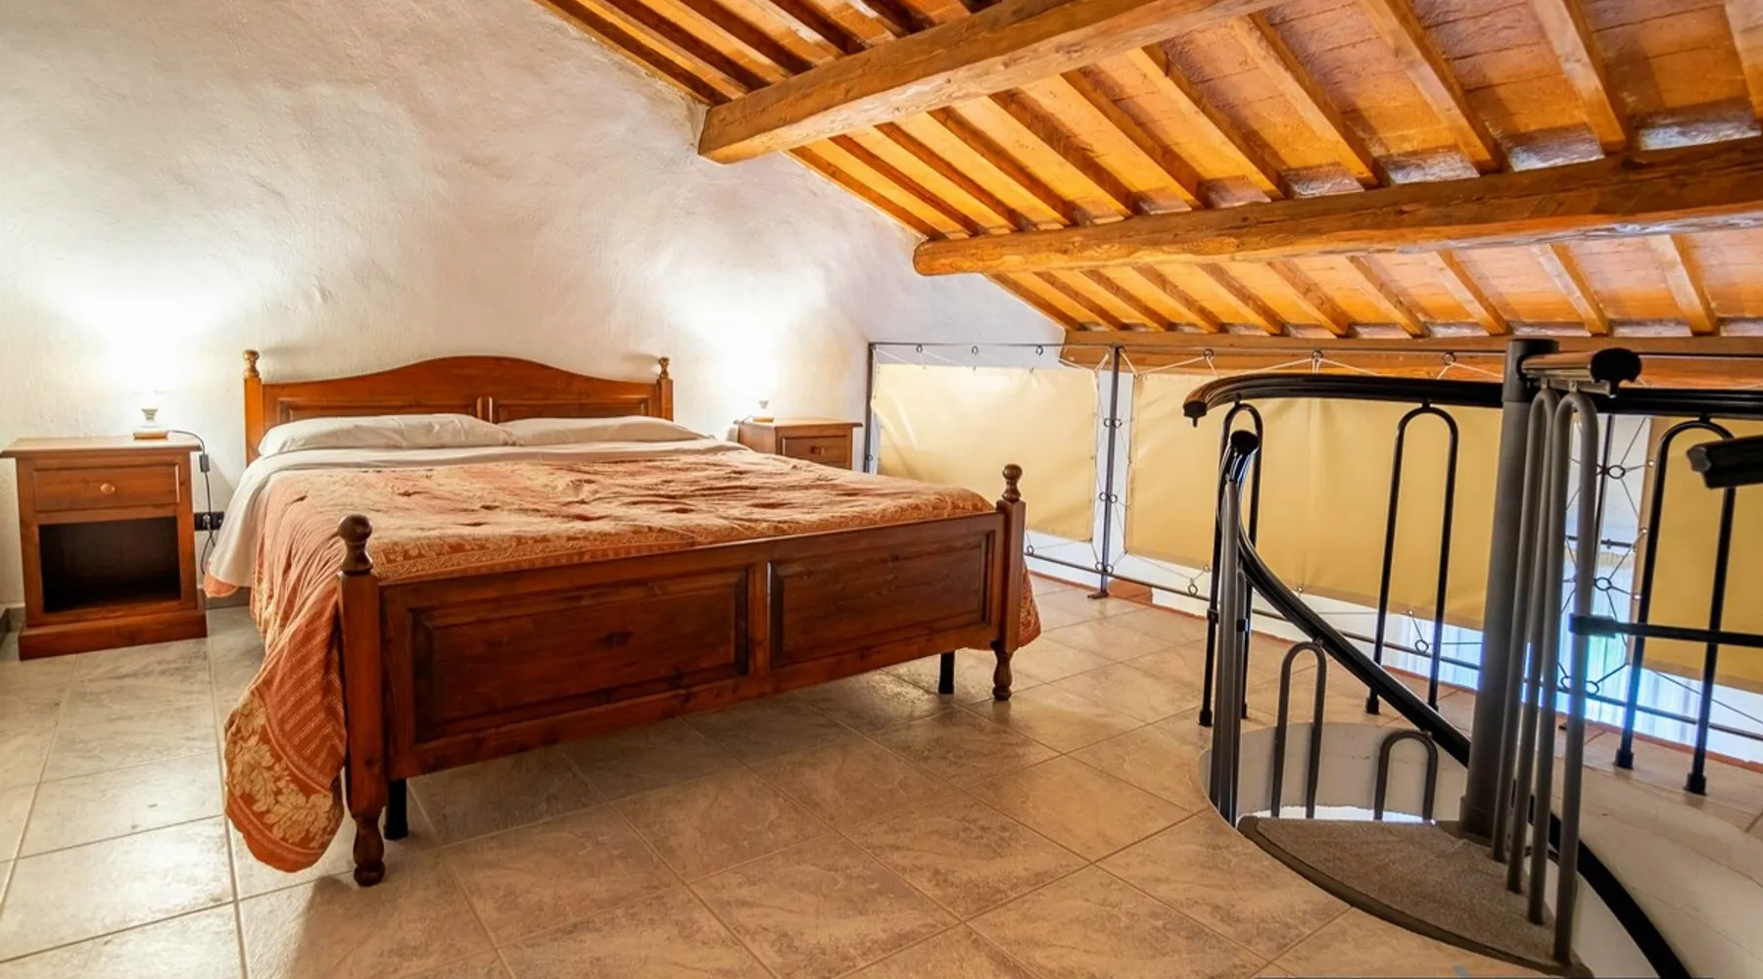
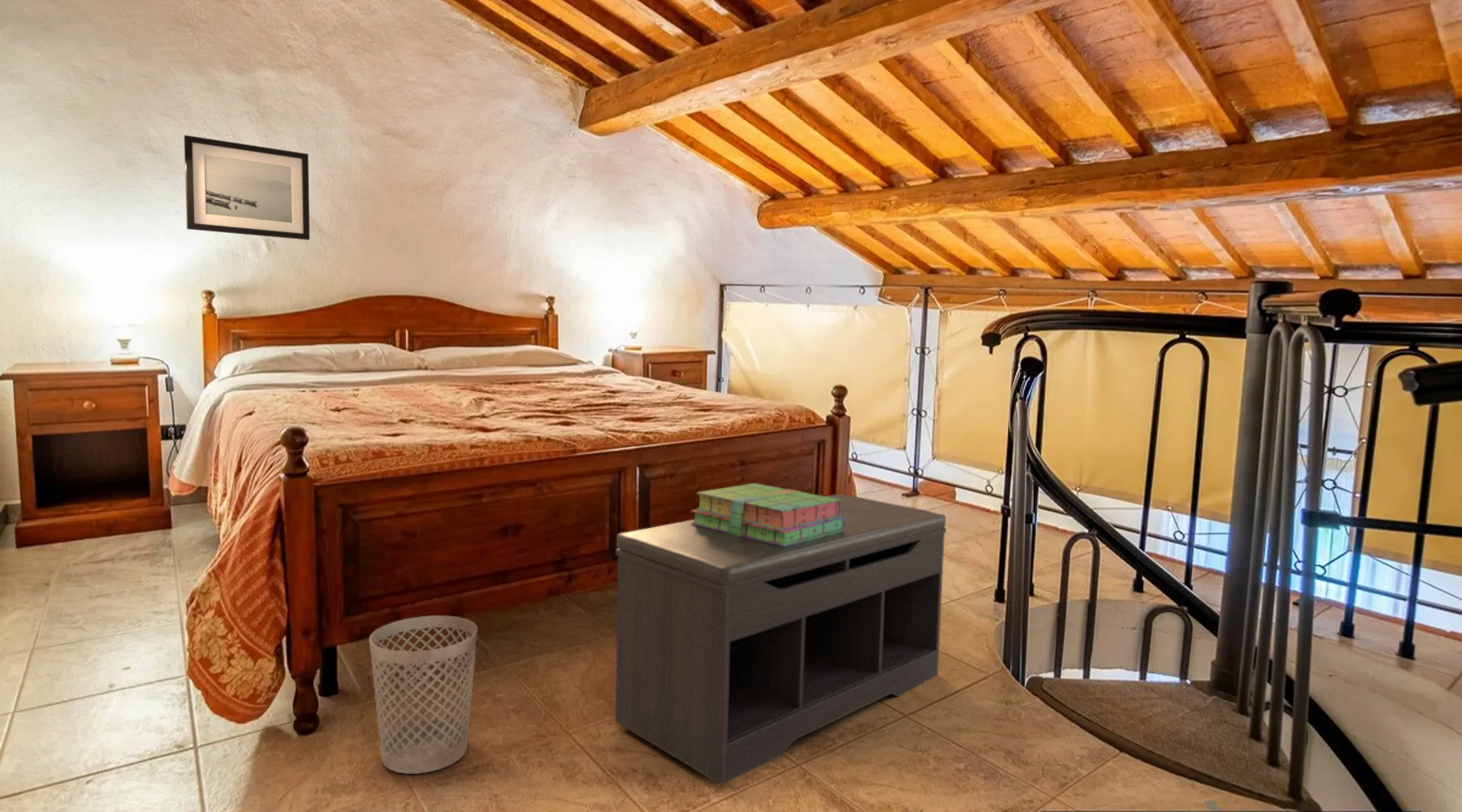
+ stack of books [690,482,846,546]
+ wastebasket [369,615,478,775]
+ wall art [184,134,310,241]
+ bench [615,493,947,786]
